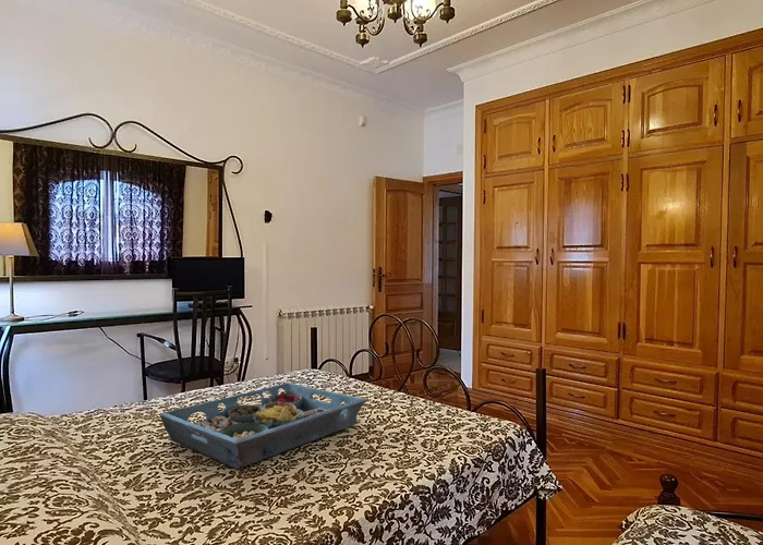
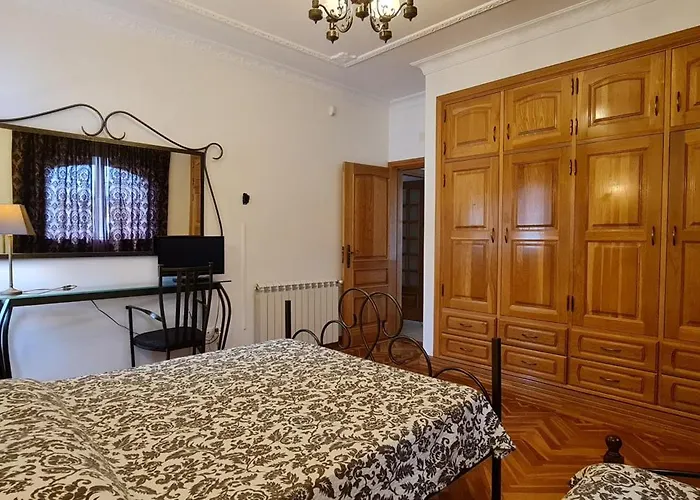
- serving tray [159,382,367,470]
